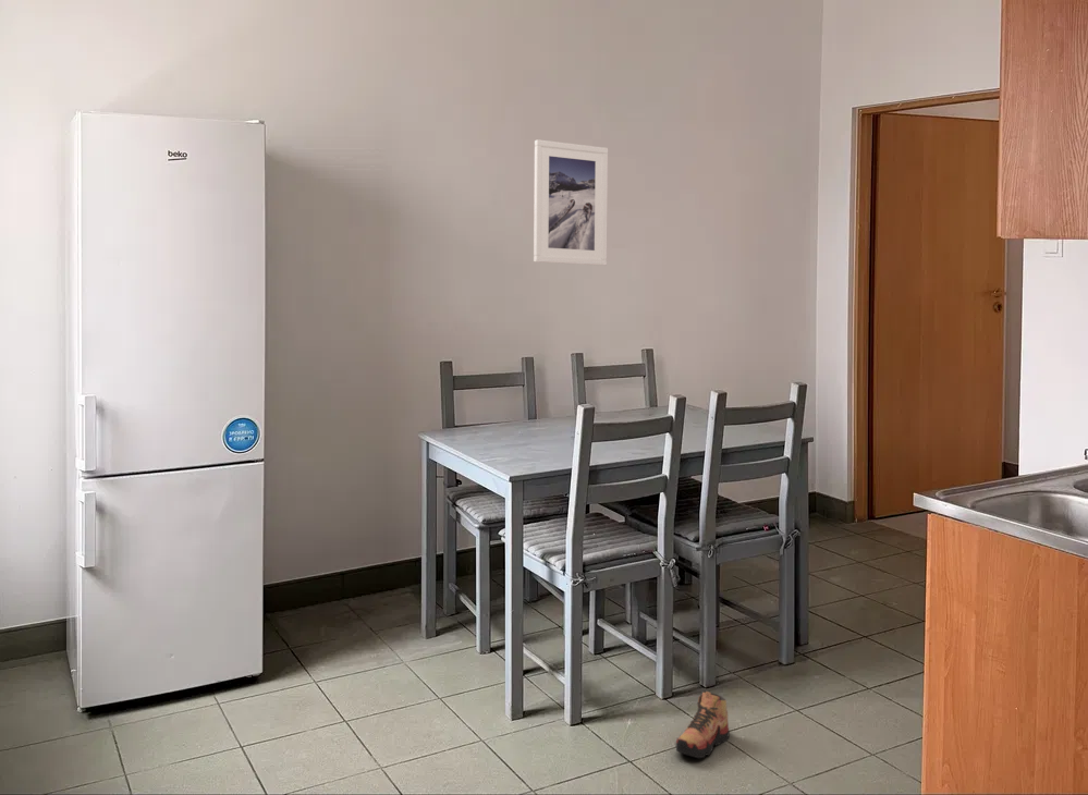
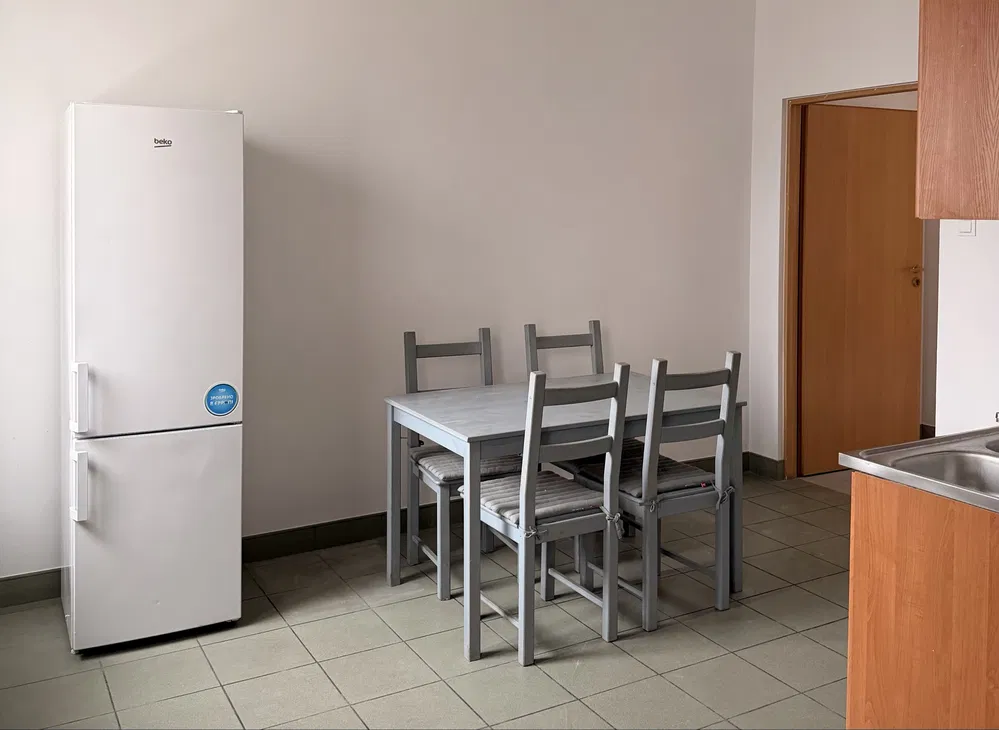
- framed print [533,138,609,267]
- shoe [675,689,731,759]
